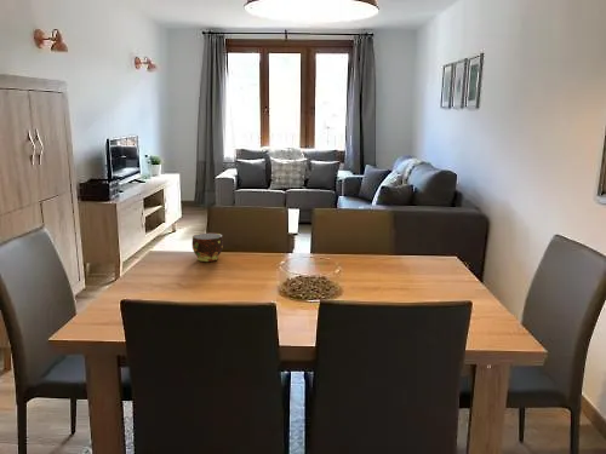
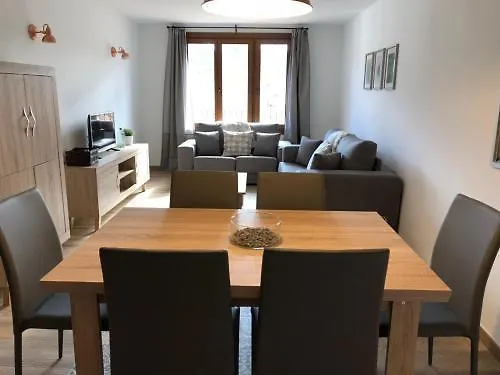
- cup [191,232,224,263]
